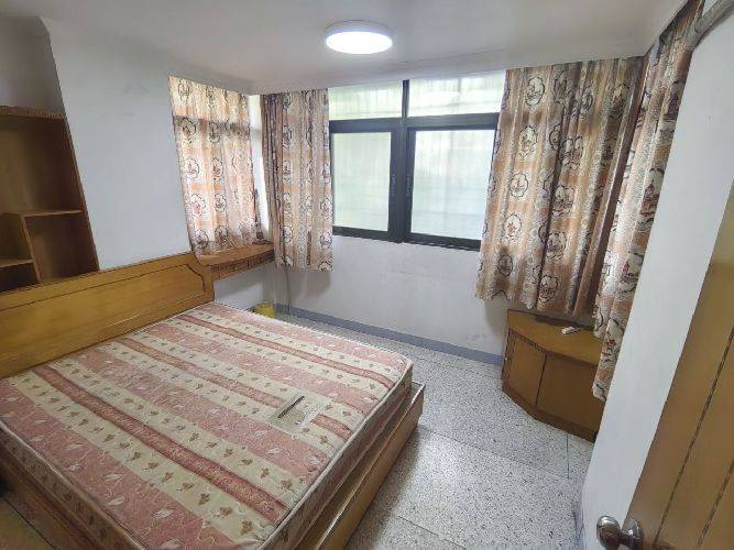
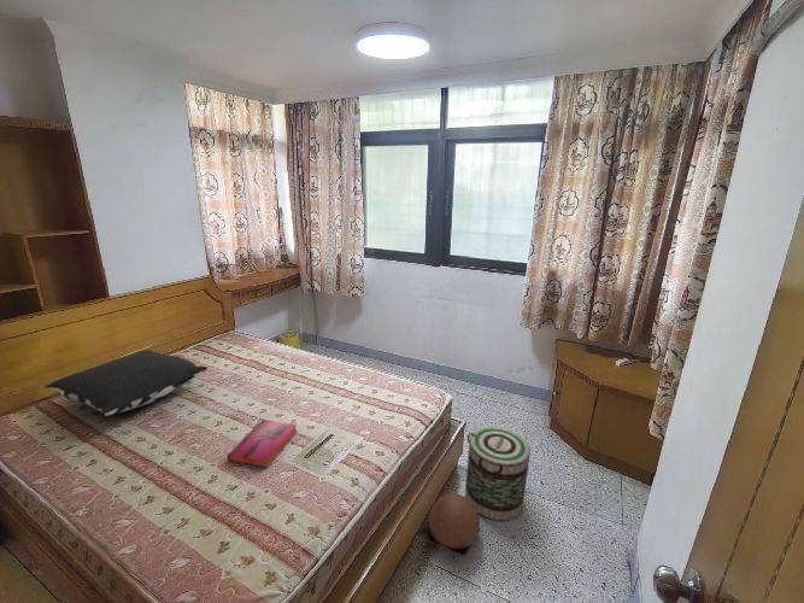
+ ball [416,493,481,557]
+ pillow [43,349,209,417]
+ hardback book [227,418,298,469]
+ basket [464,426,532,521]
